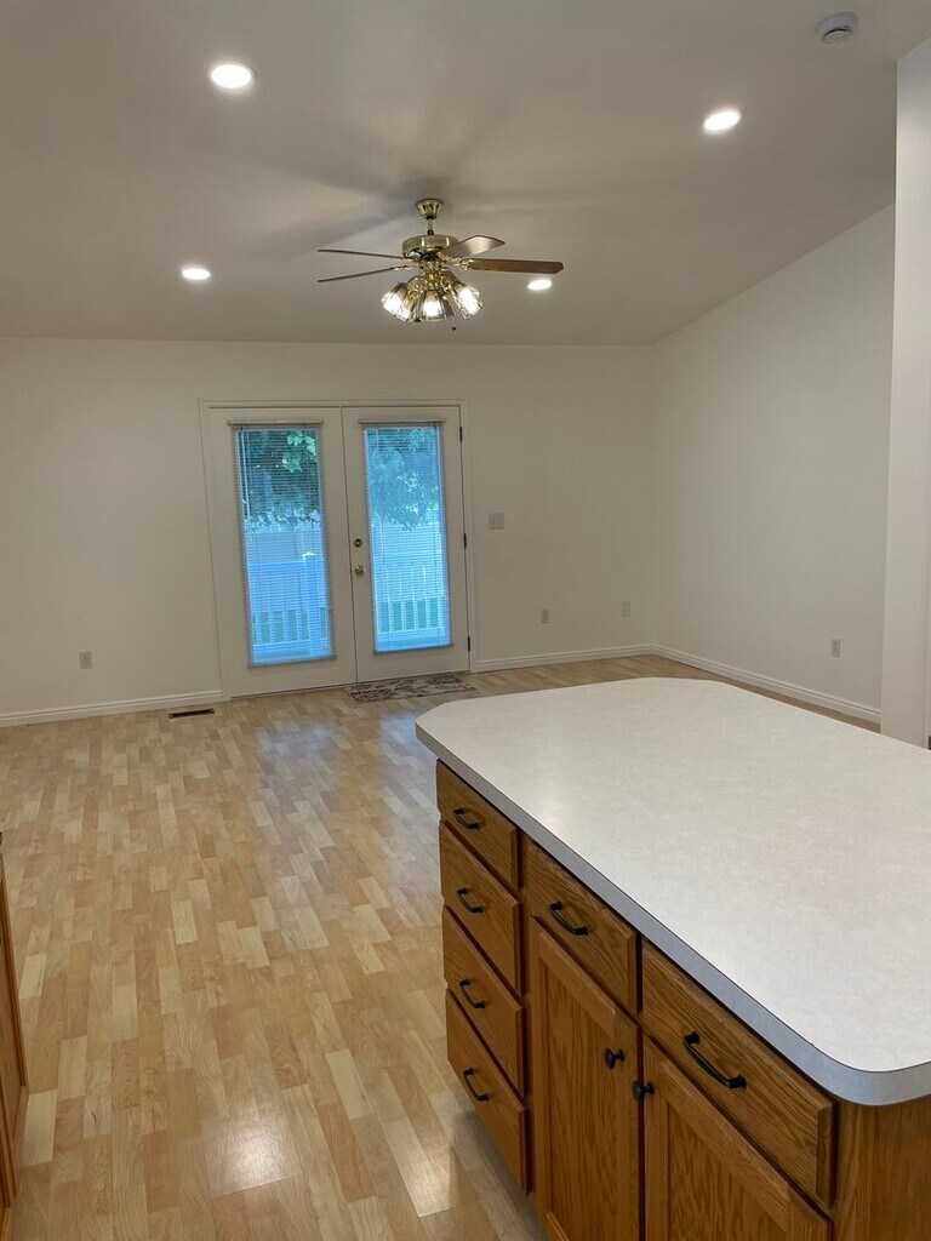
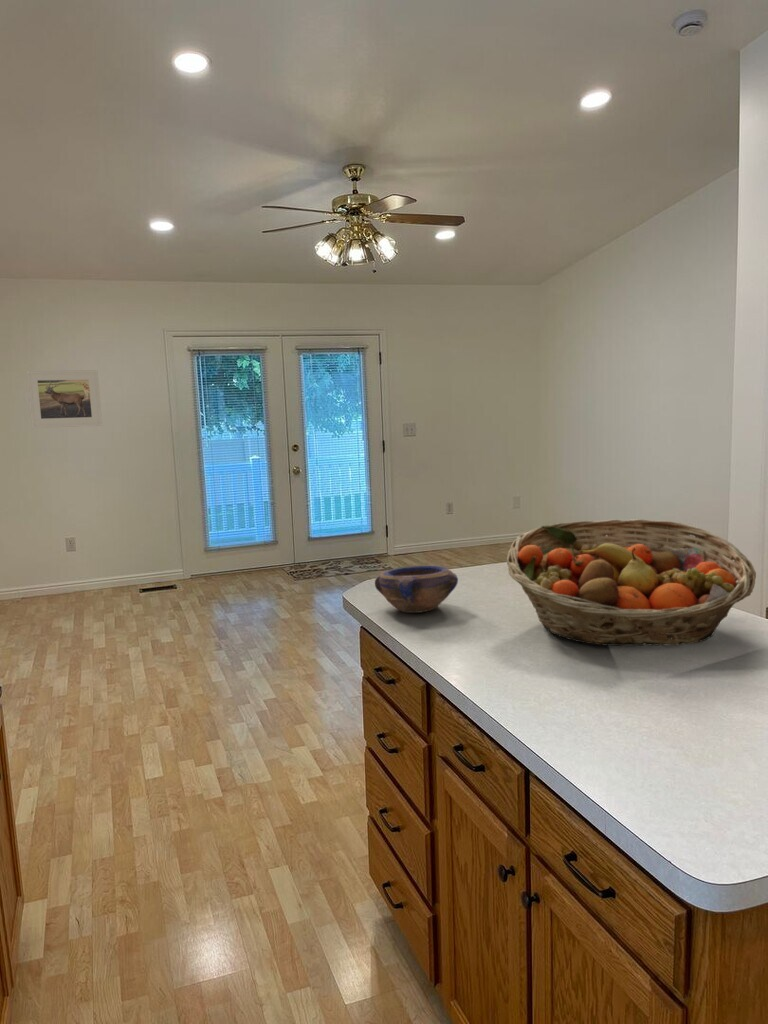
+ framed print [26,369,103,429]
+ fruit basket [506,518,757,647]
+ bowl [374,565,459,614]
